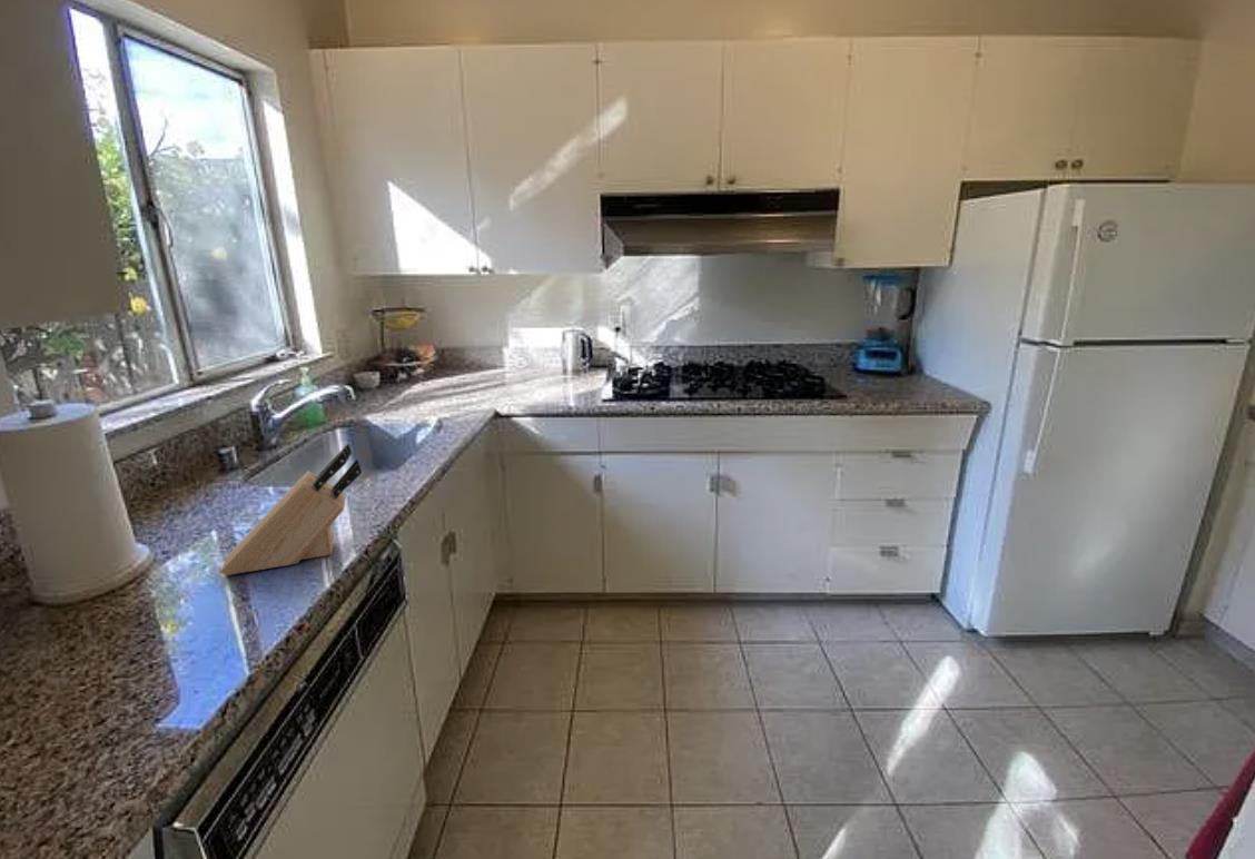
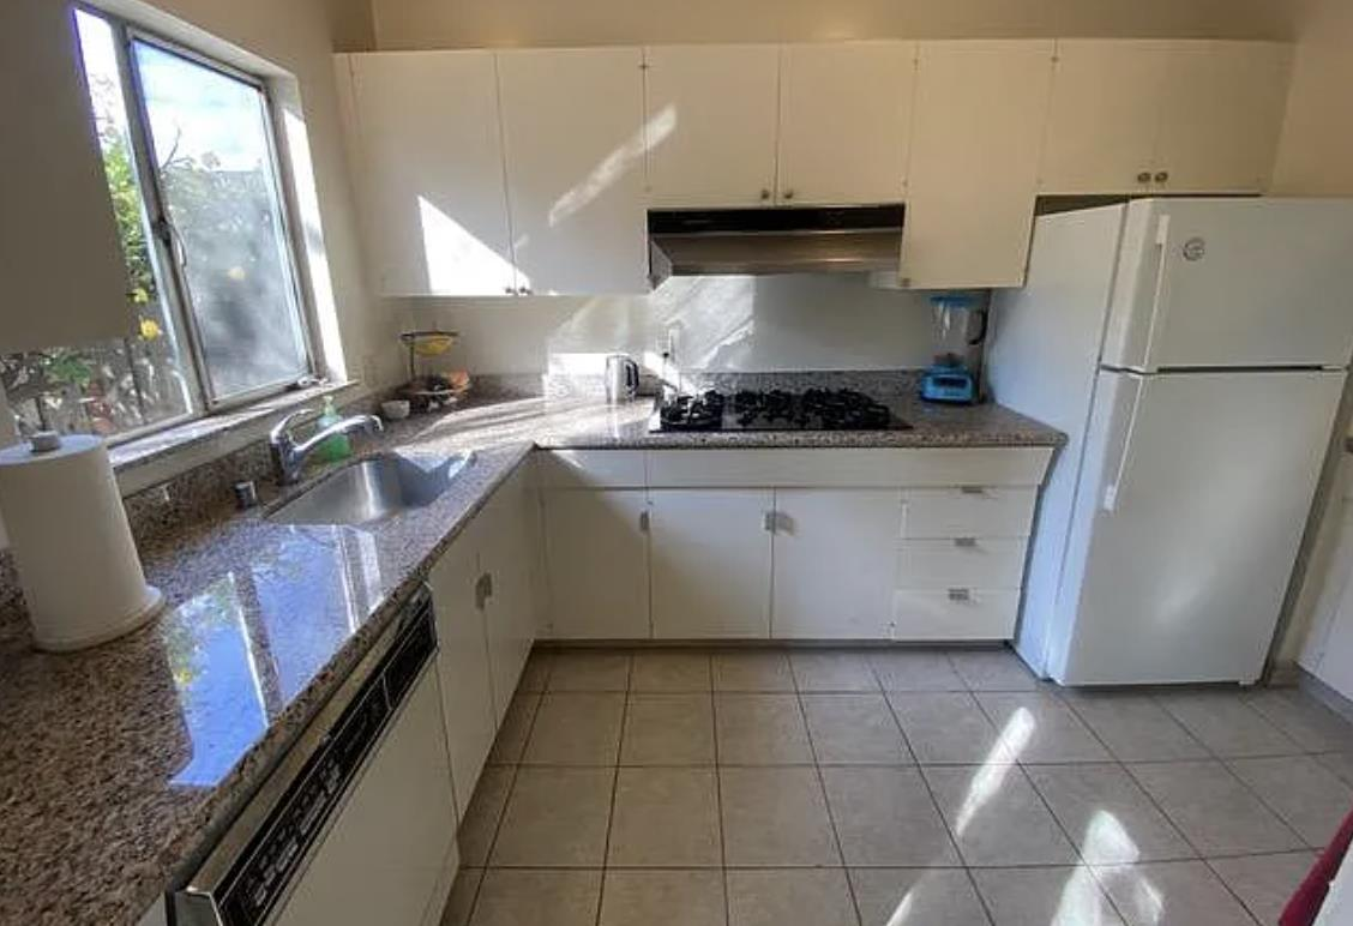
- knife block [218,443,363,576]
